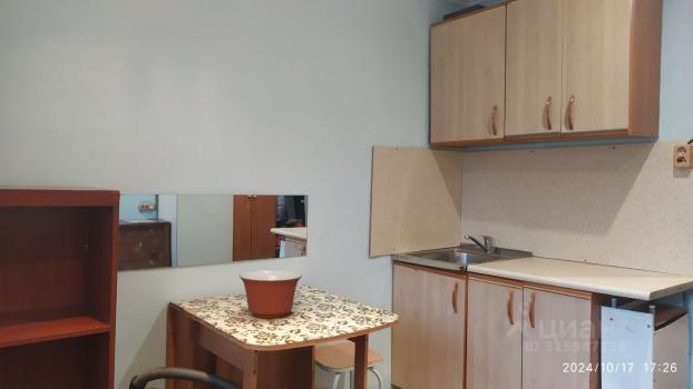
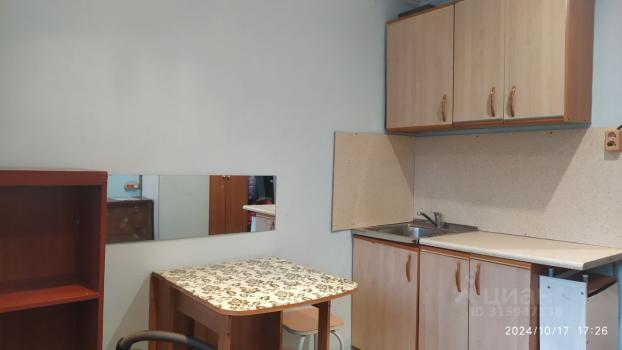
- mixing bowl [238,269,303,319]
